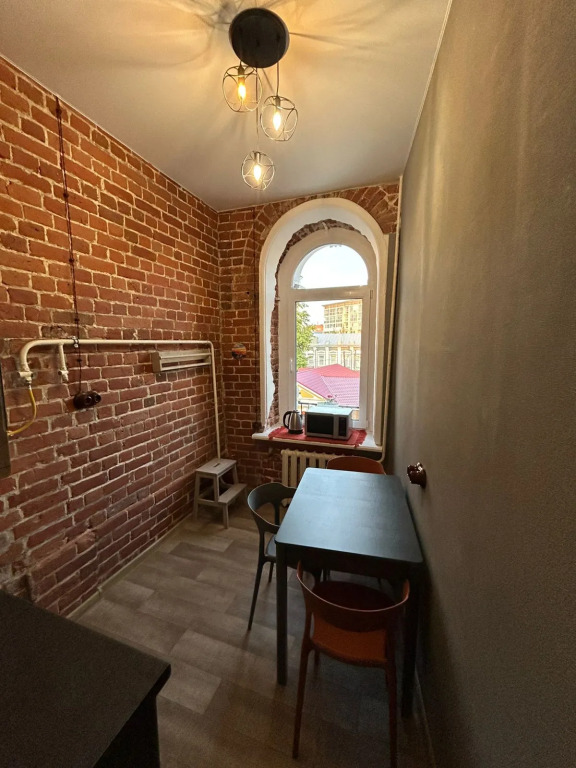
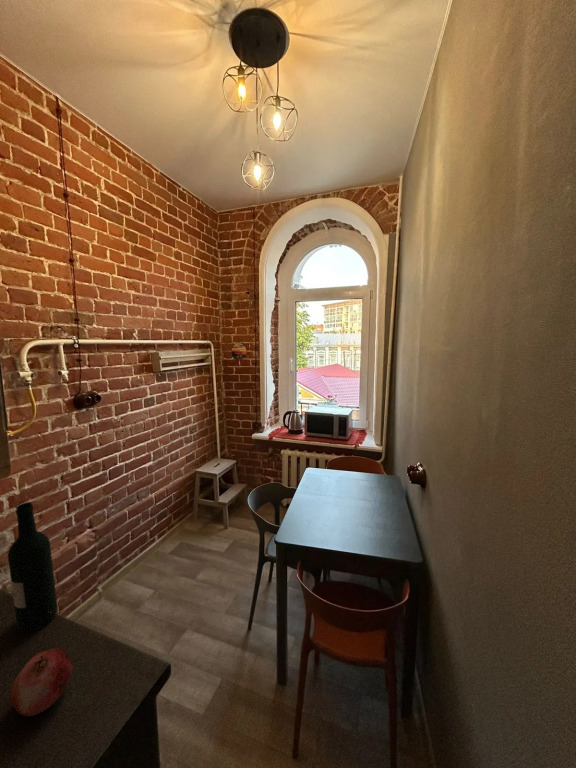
+ wine bottle [7,501,58,633]
+ fruit [9,647,74,717]
